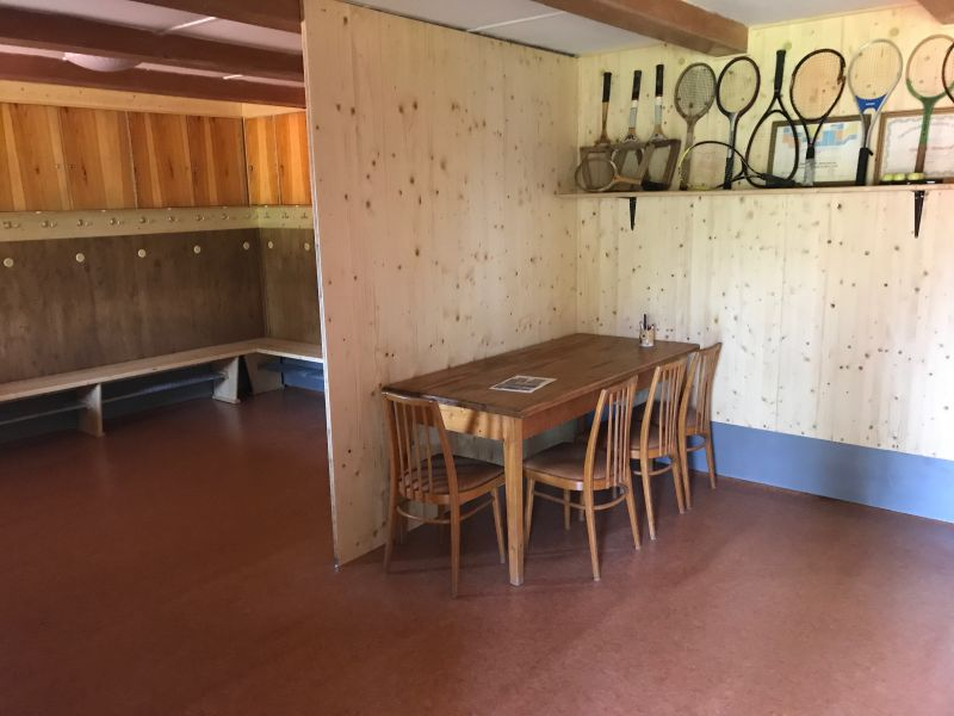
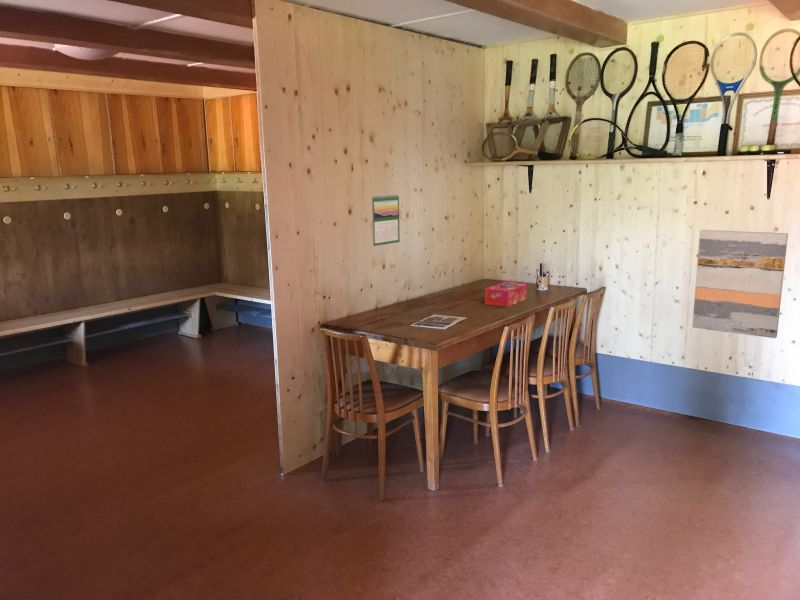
+ wall art [691,229,789,339]
+ calendar [371,193,401,247]
+ tissue box [484,280,529,308]
